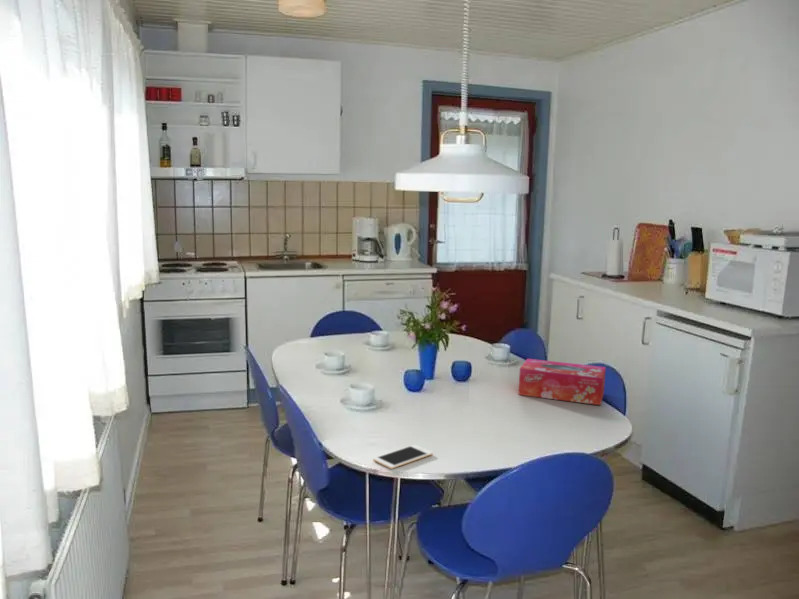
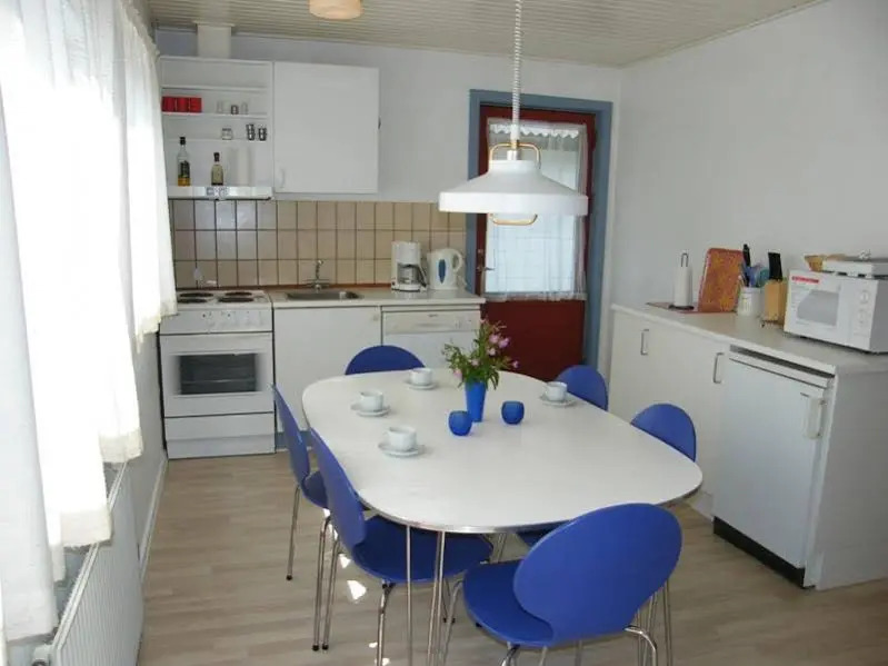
- tissue box [517,358,607,406]
- cell phone [372,444,434,470]
